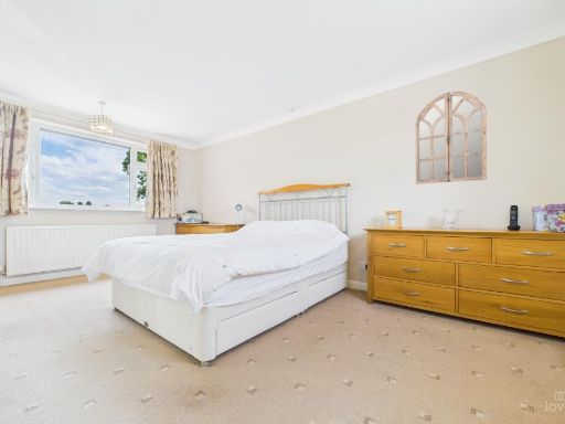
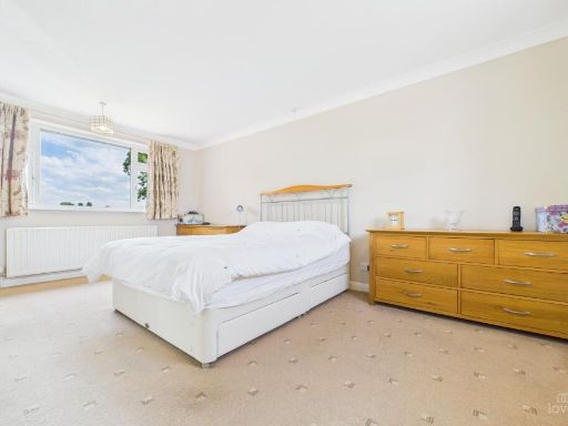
- home mirror [415,91,488,186]
